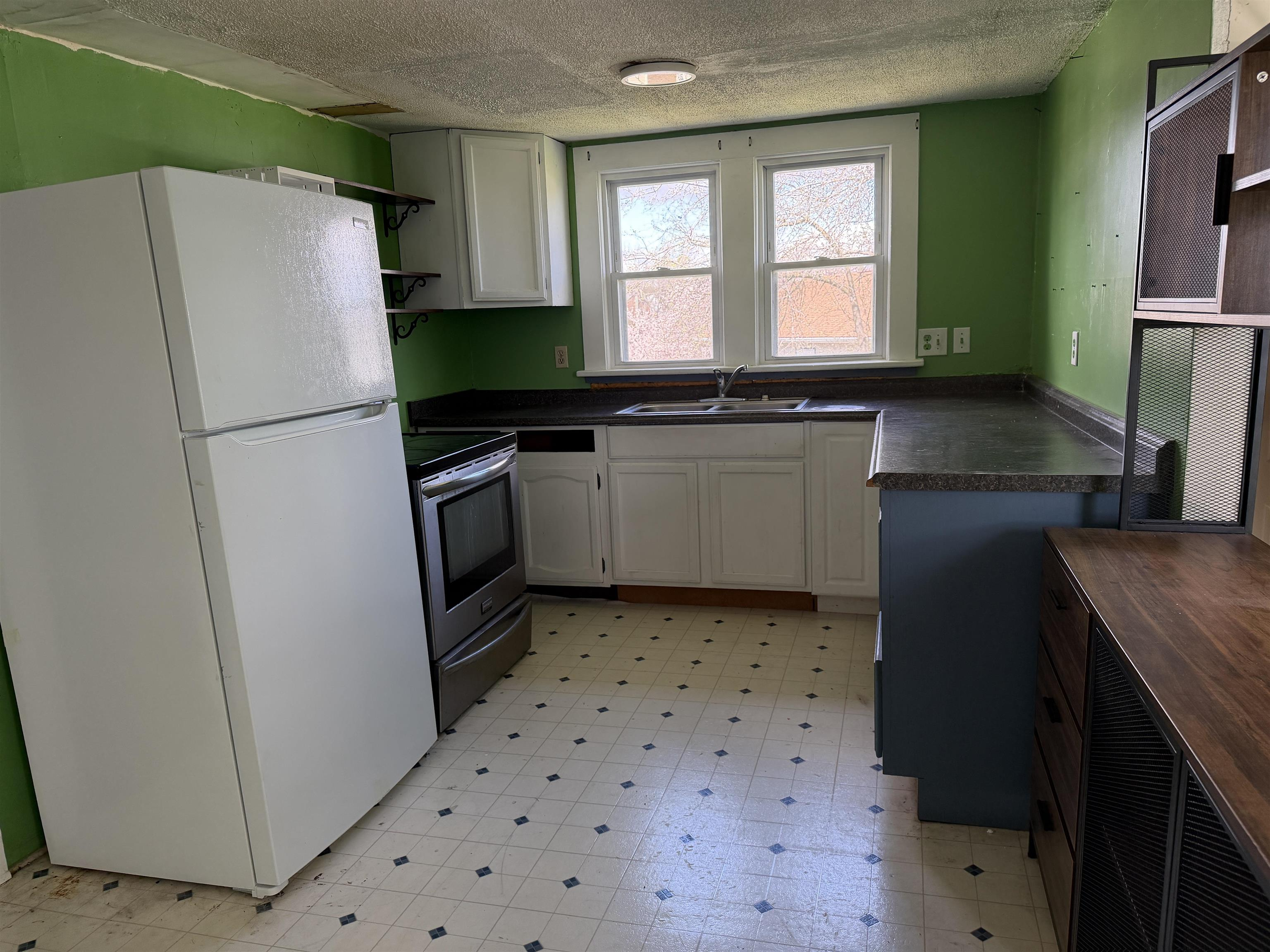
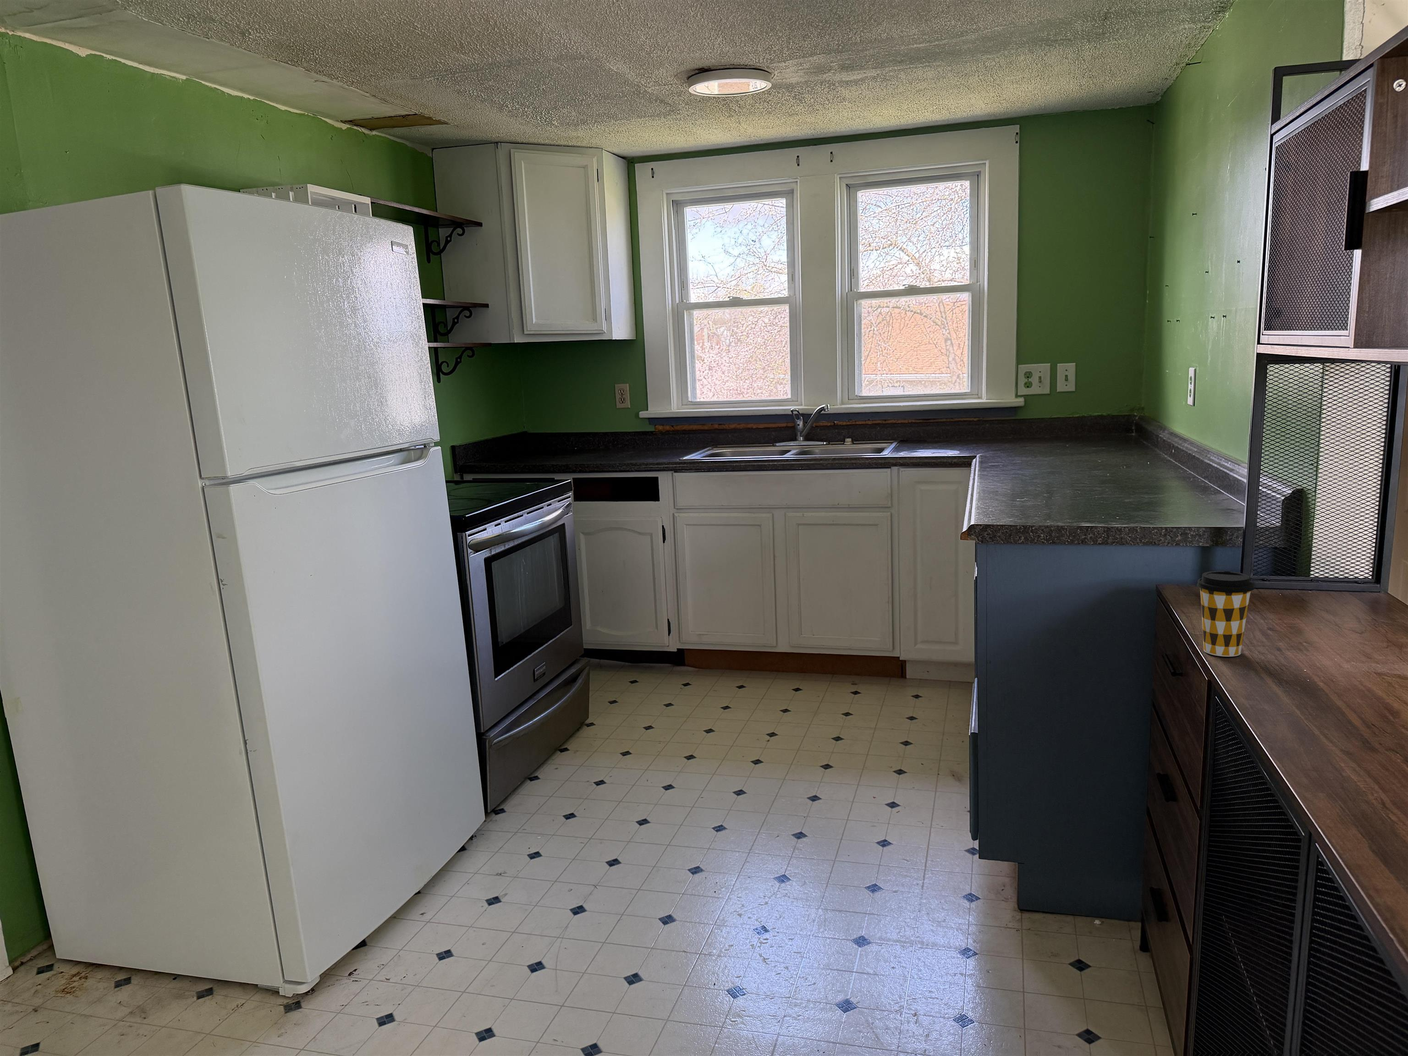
+ coffee cup [1196,570,1255,658]
